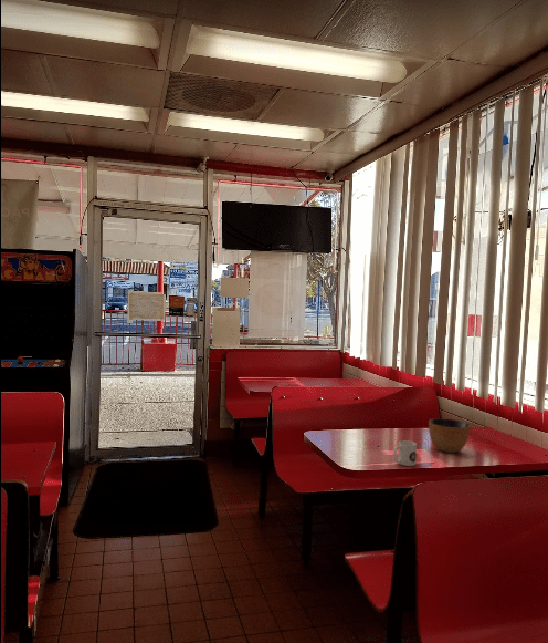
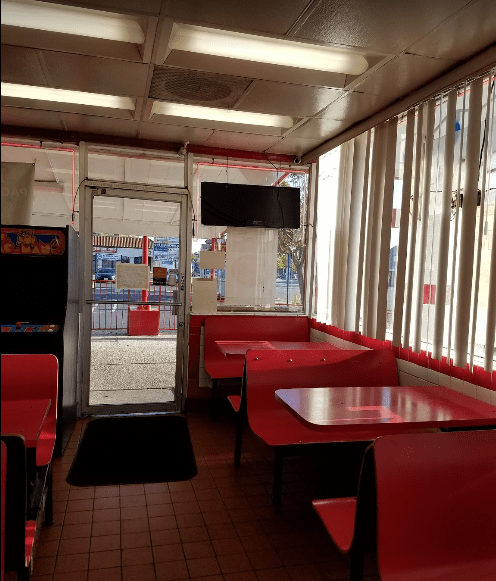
- mug [392,439,418,467]
- bowl [428,417,472,454]
